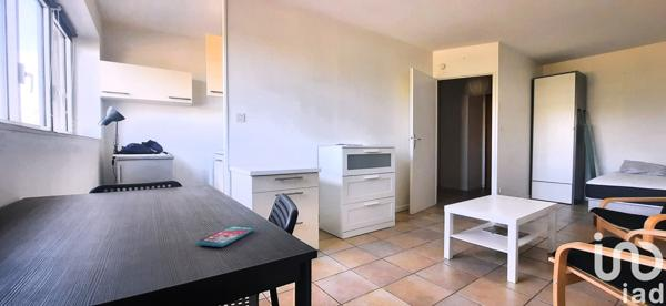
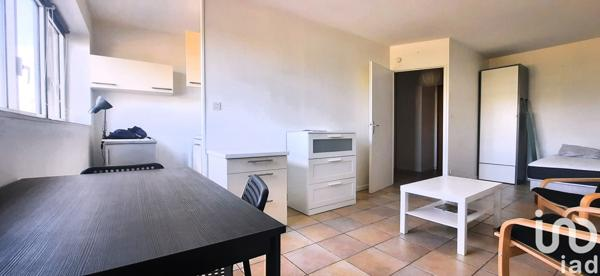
- smartphone [196,225,255,248]
